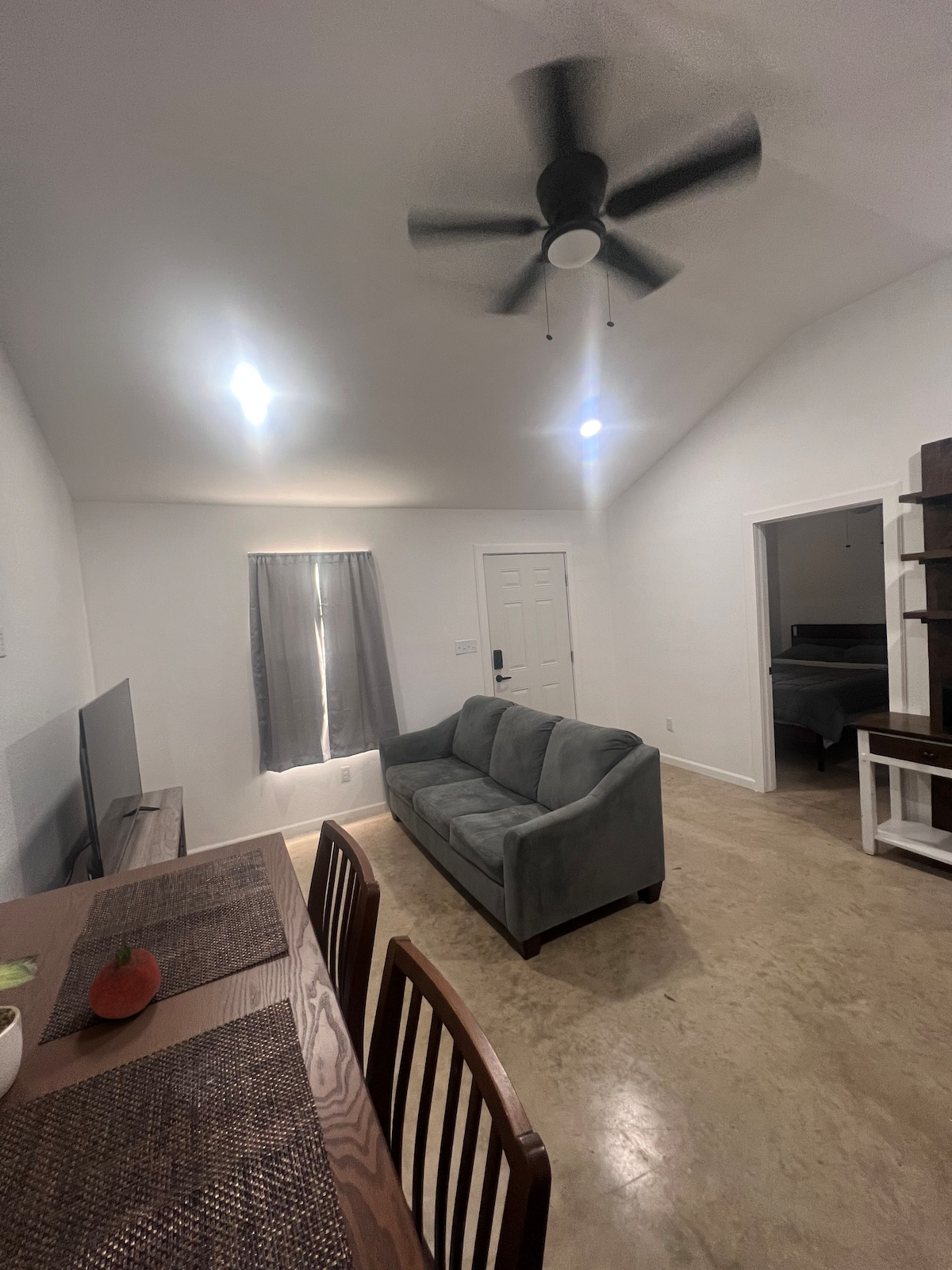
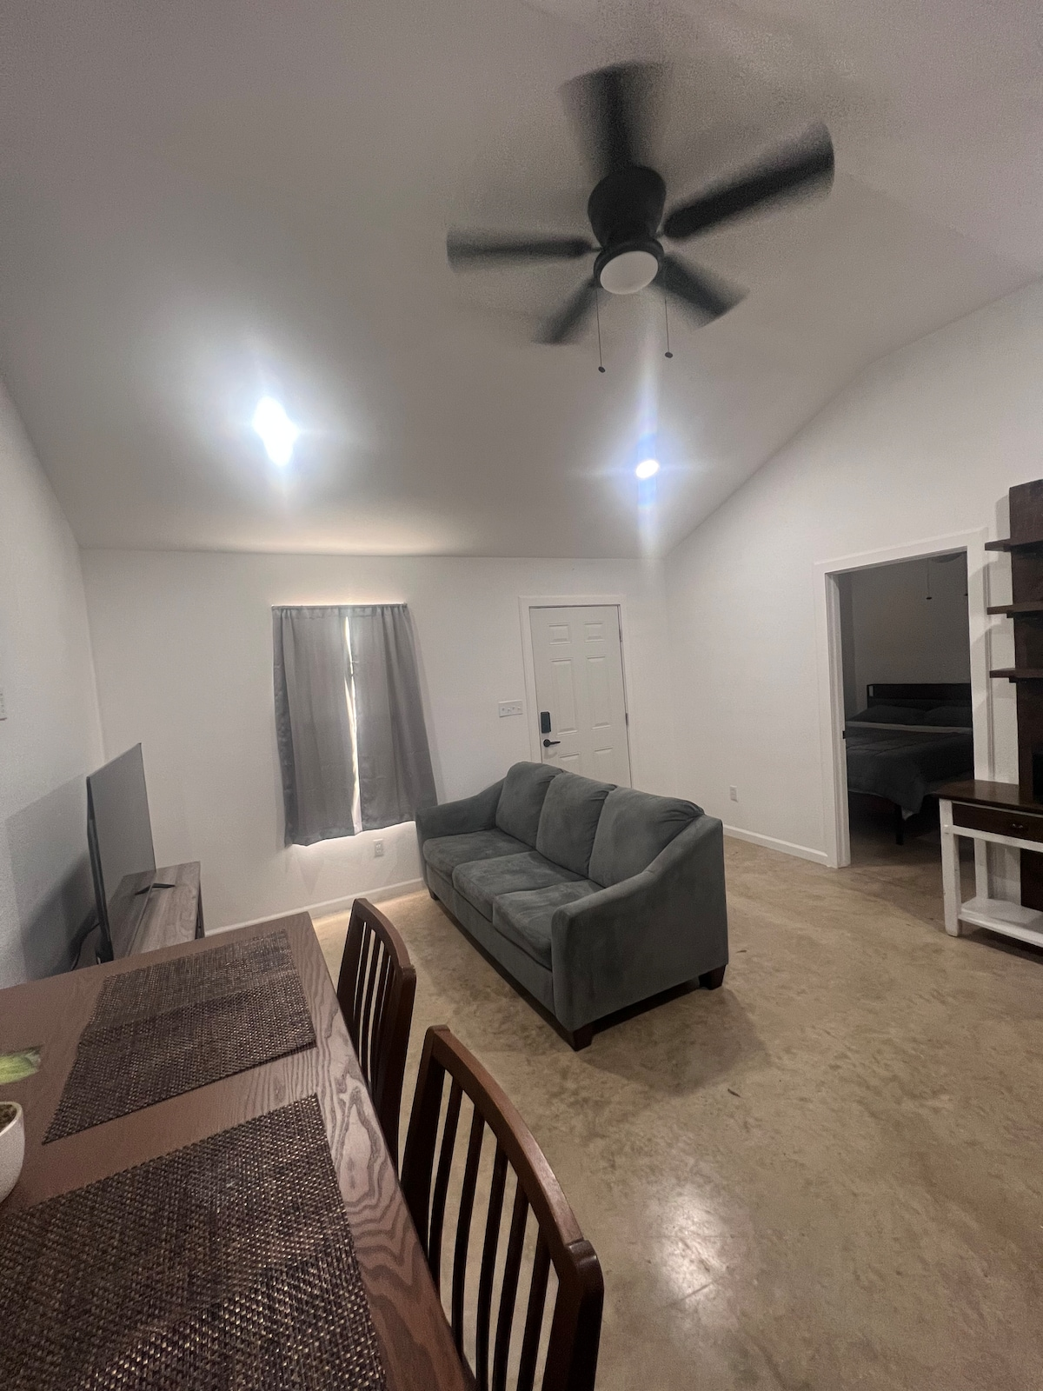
- fruit [87,943,163,1019]
